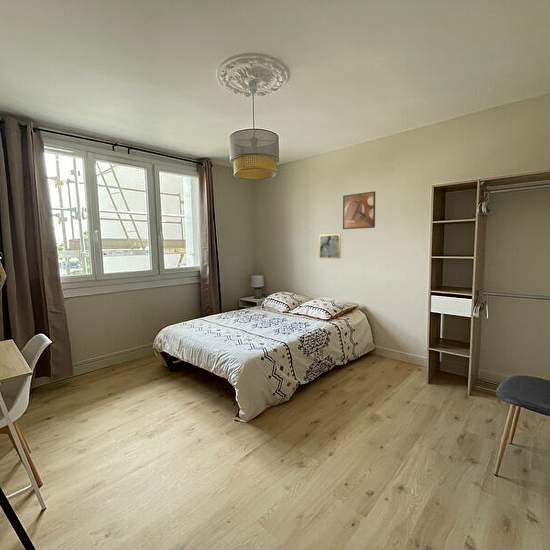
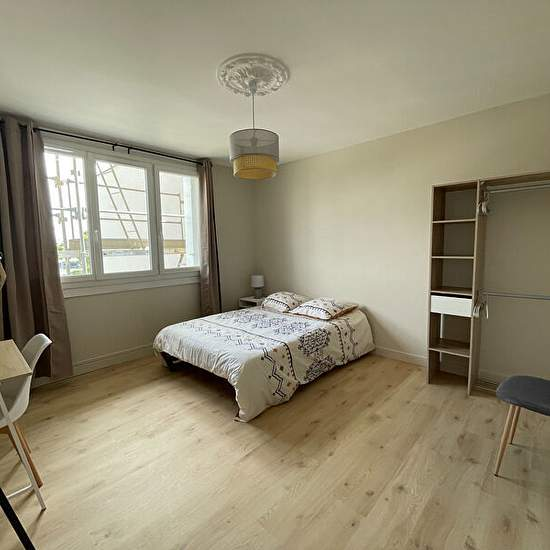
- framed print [342,190,376,230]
- wall art [318,233,342,260]
